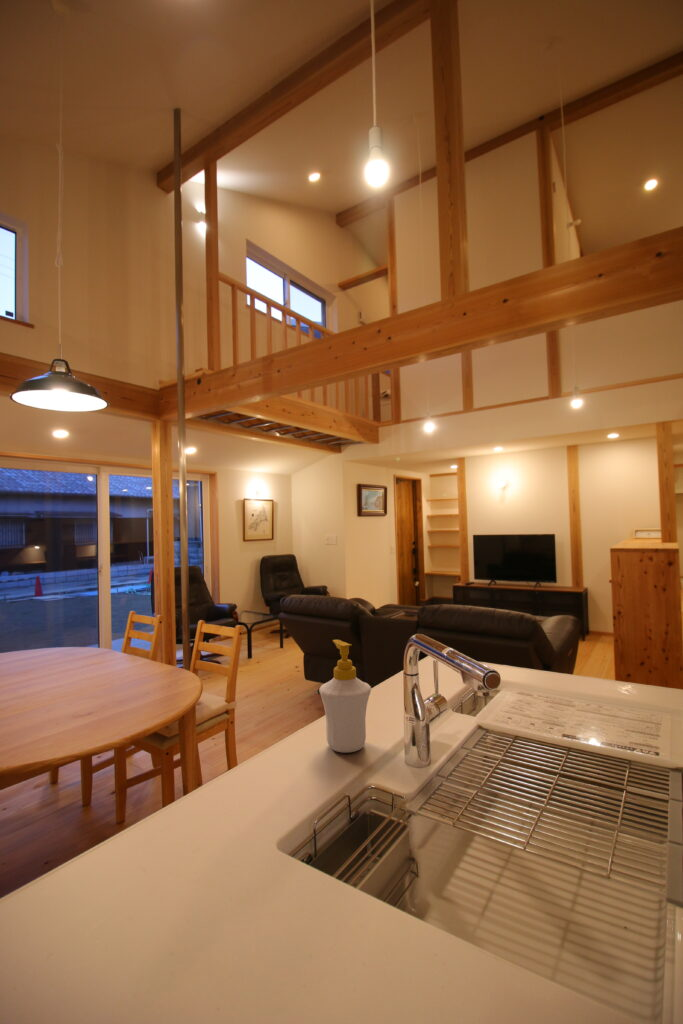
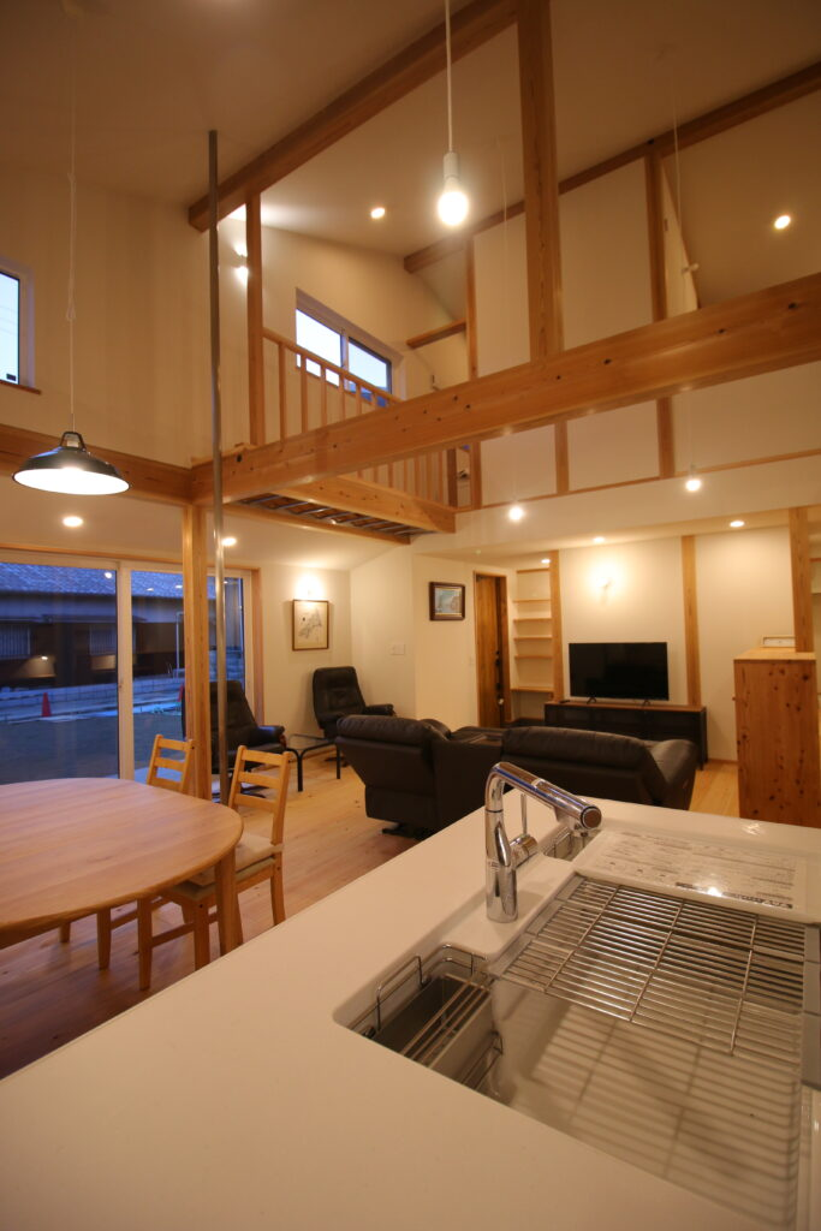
- soap bottle [318,639,372,754]
